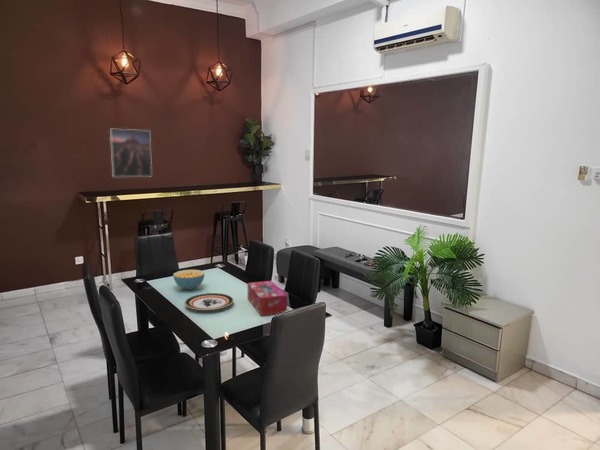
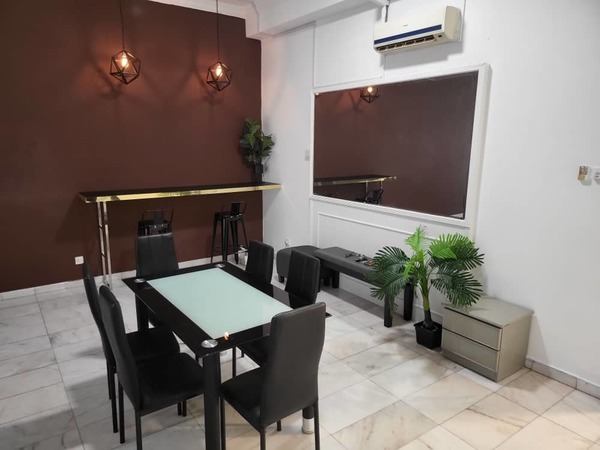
- plate [184,292,234,311]
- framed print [109,128,153,178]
- cereal bowl [172,269,205,290]
- tissue box [247,280,288,317]
